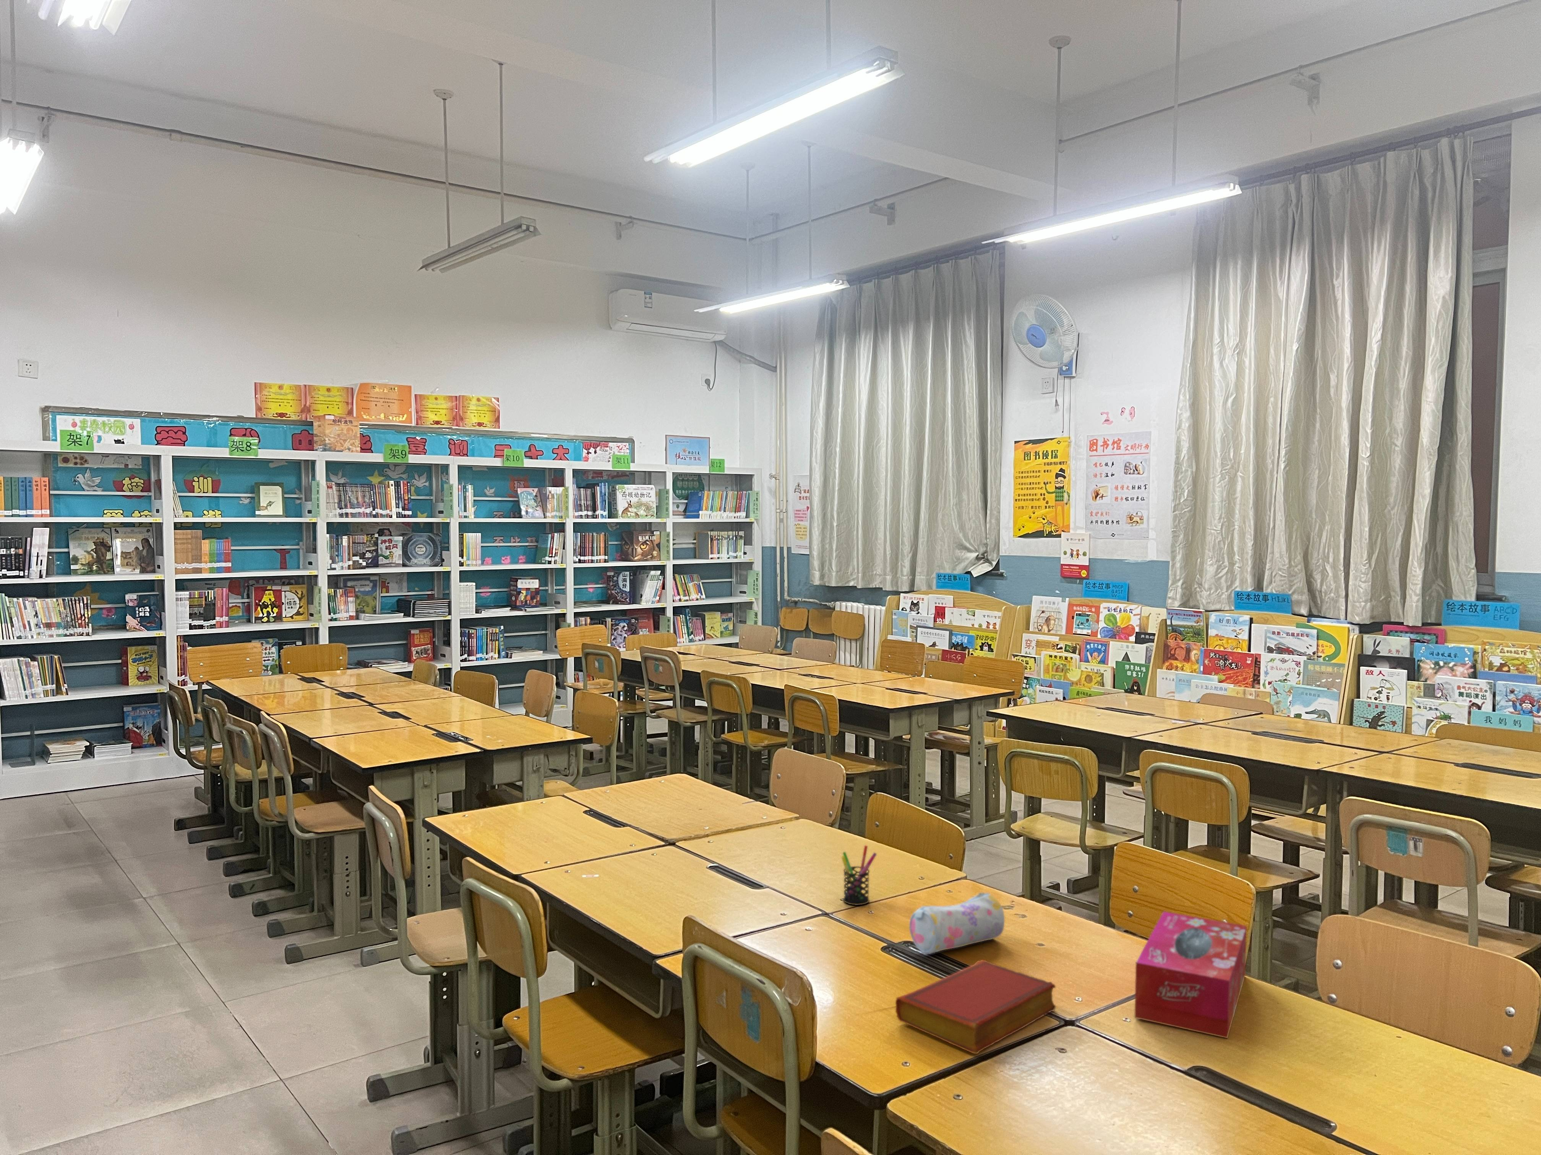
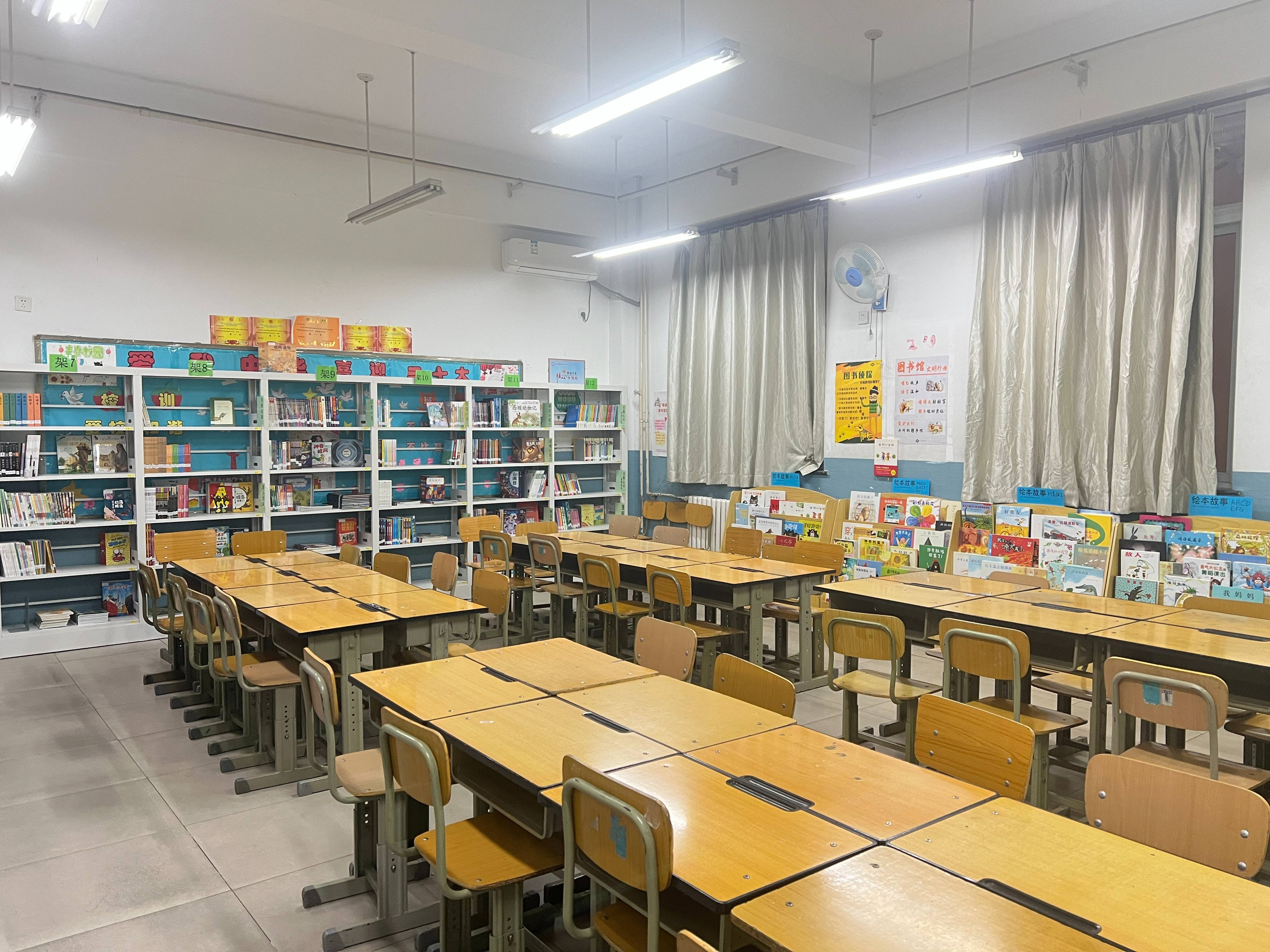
- book [895,960,1057,1054]
- pencil case [909,892,1005,955]
- tissue box [1135,911,1246,1039]
- pen holder [841,844,877,905]
